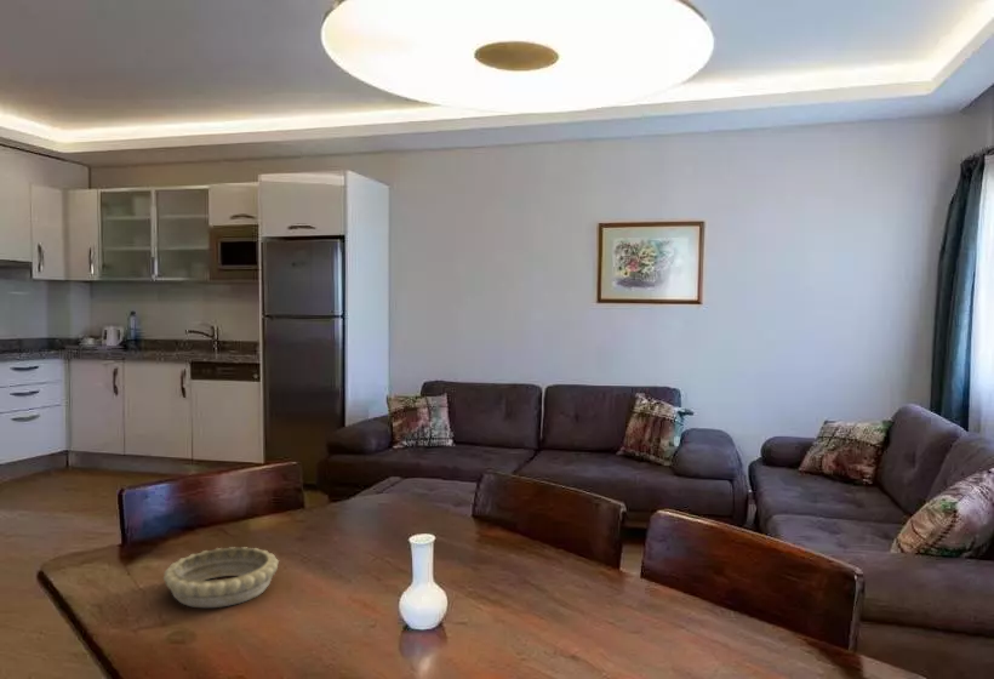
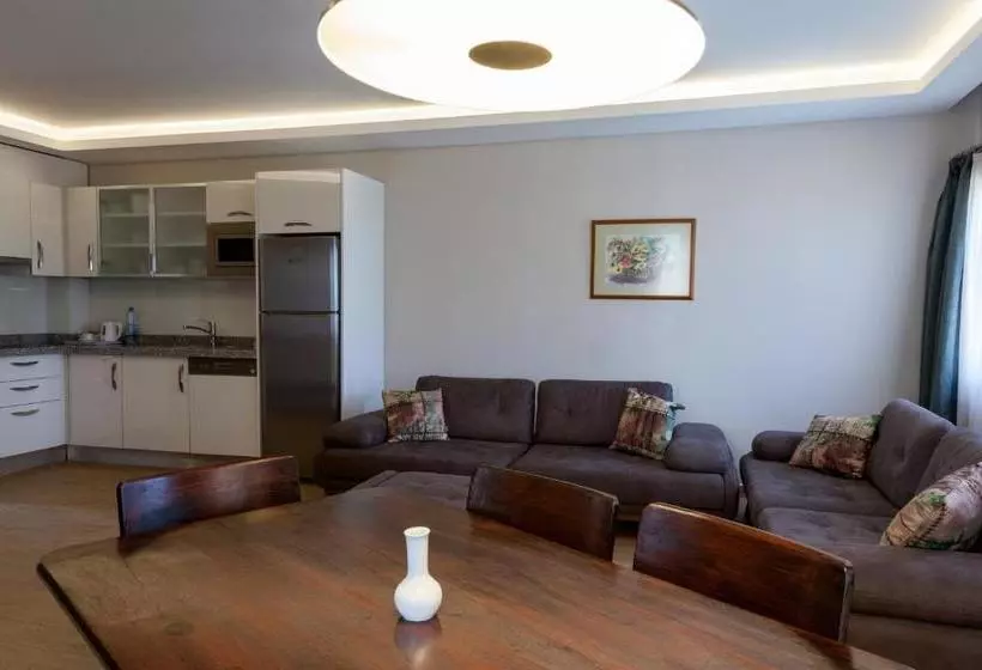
- decorative bowl [162,546,280,609]
